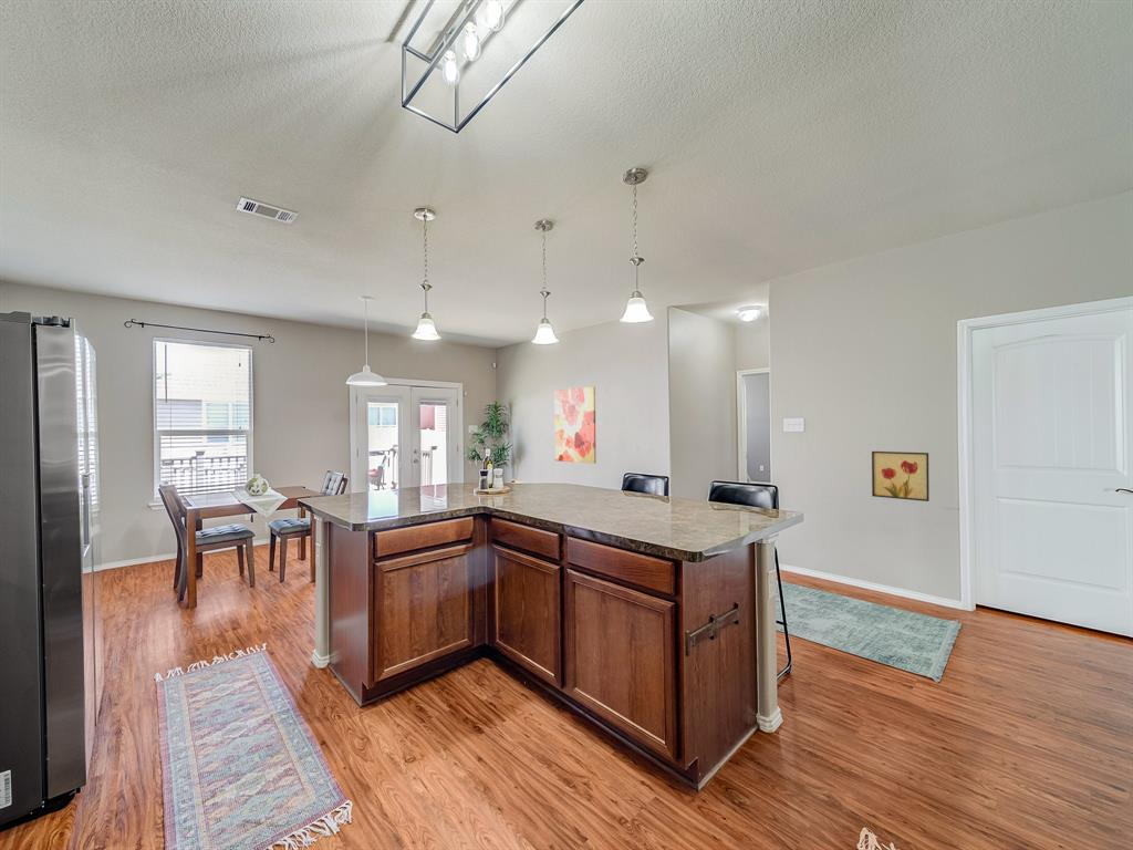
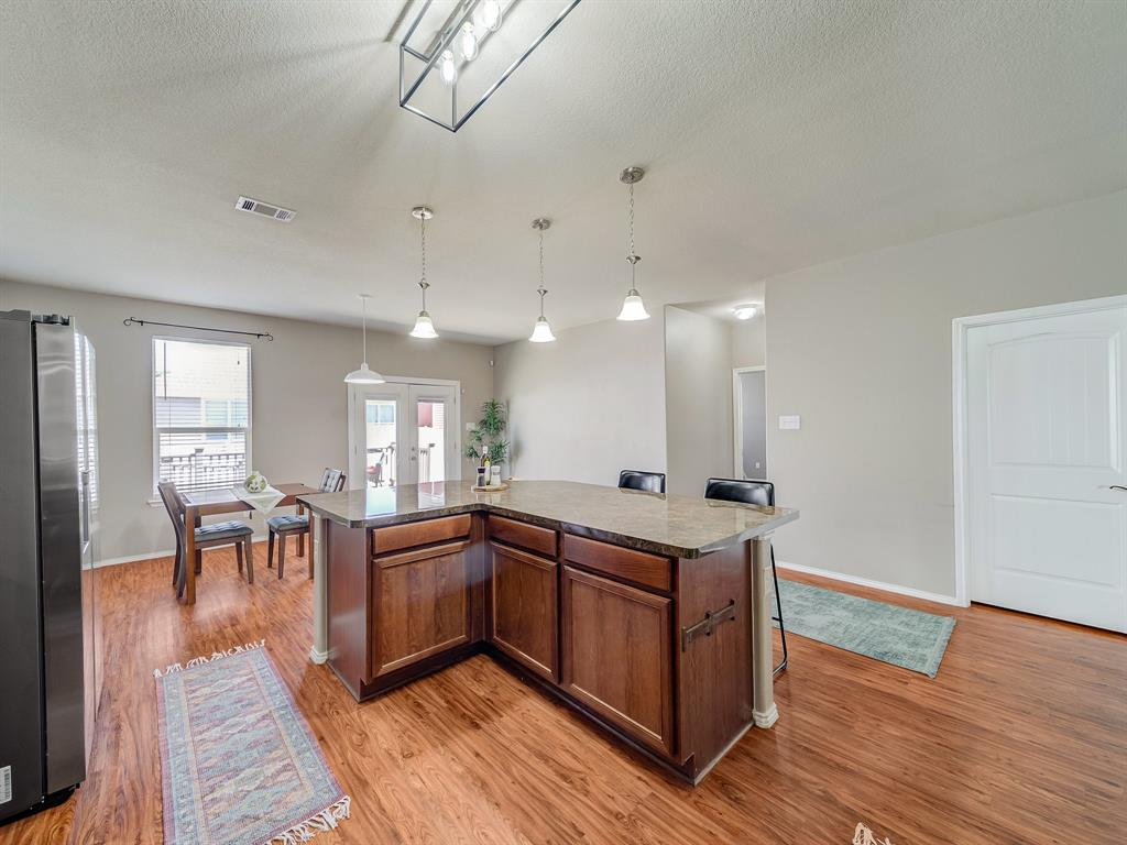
- wall art [871,450,931,502]
- wall art [554,385,597,465]
